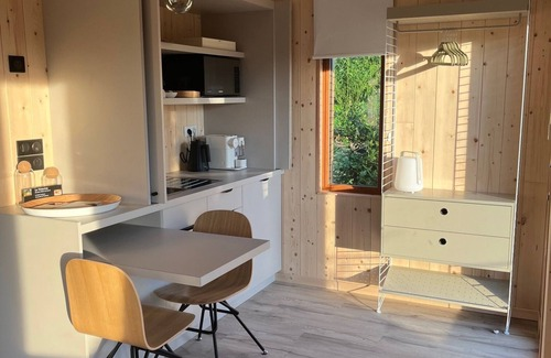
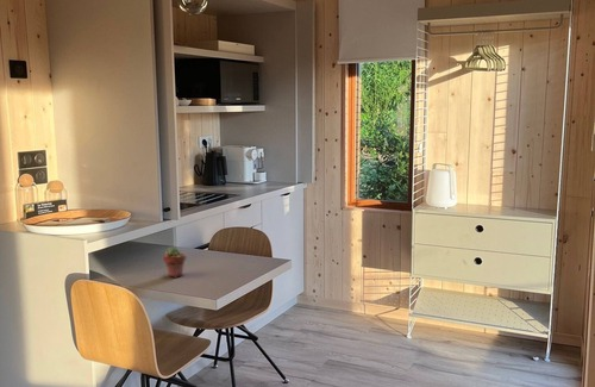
+ potted succulent [163,245,187,279]
